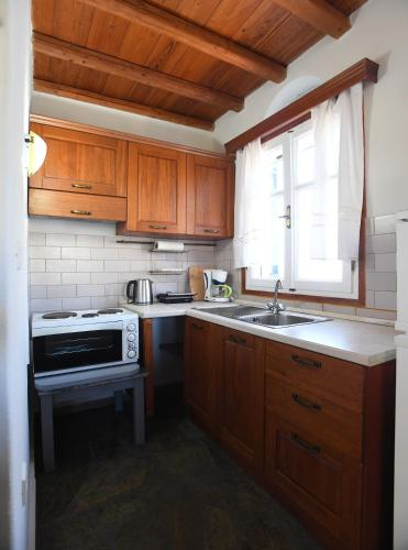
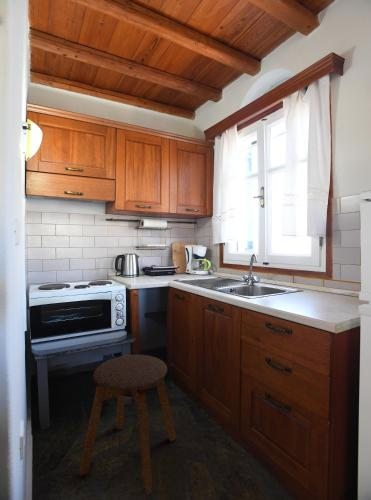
+ stool [78,354,177,496]
